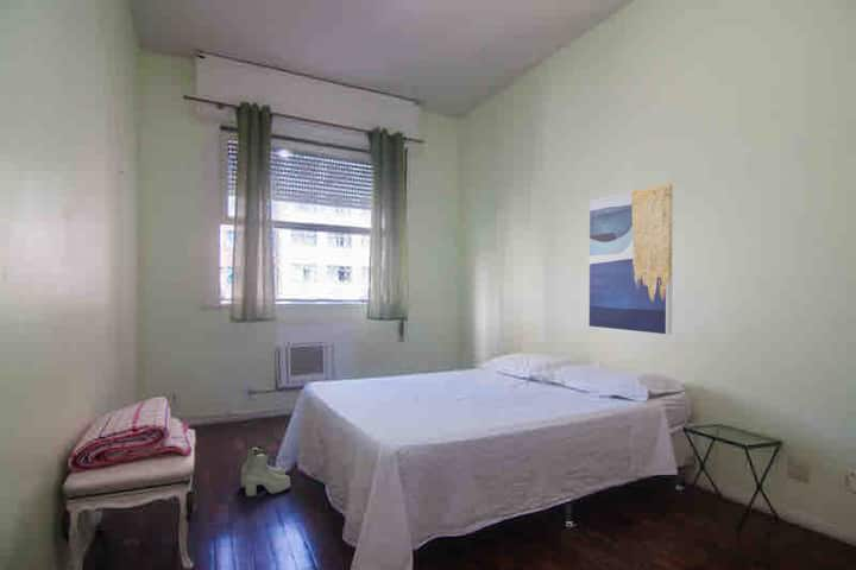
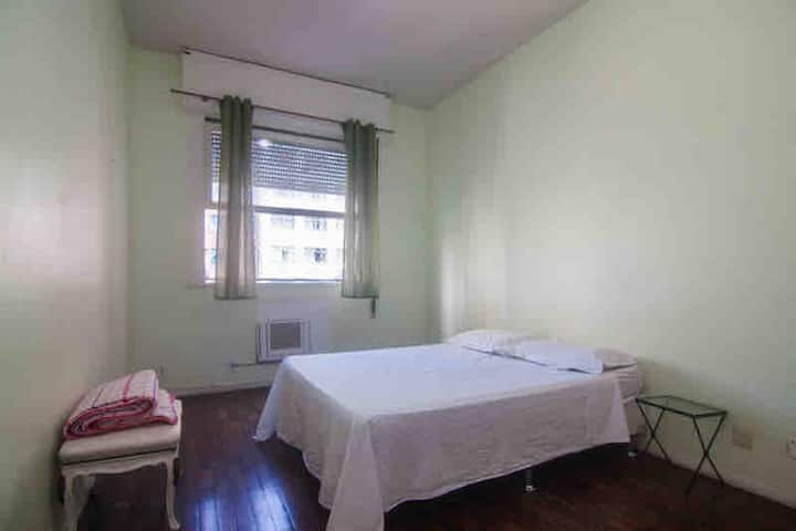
- wall art [588,183,674,335]
- boots [240,444,291,498]
